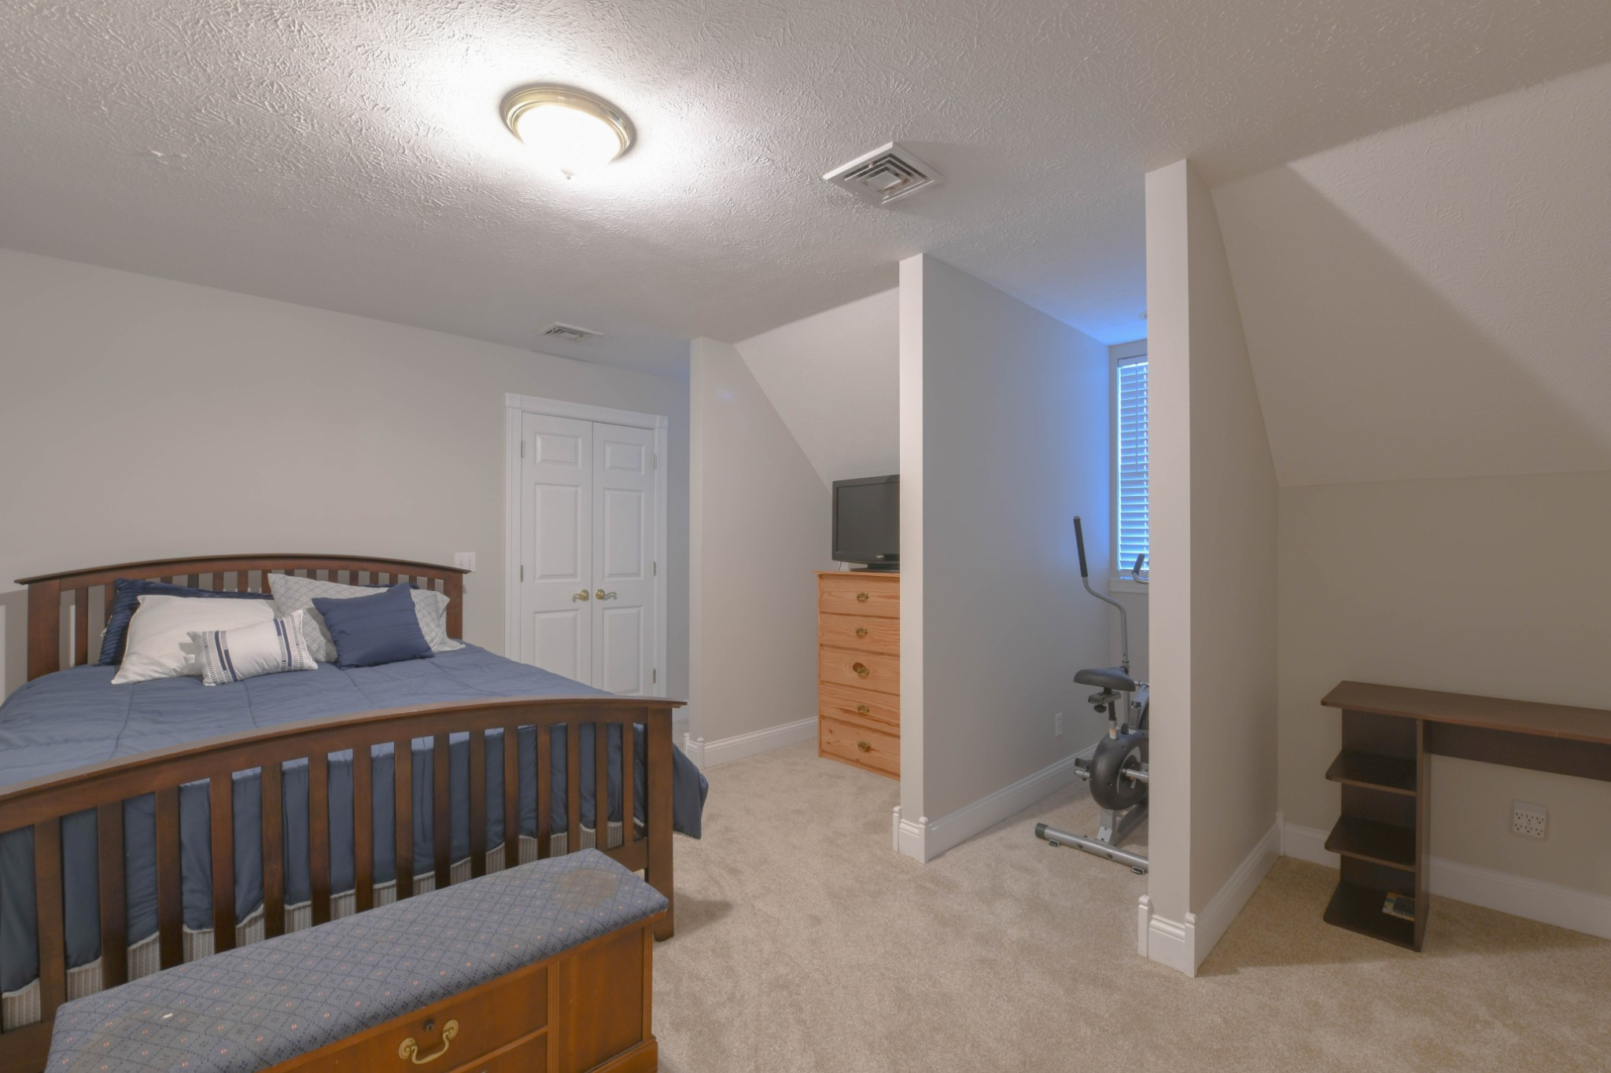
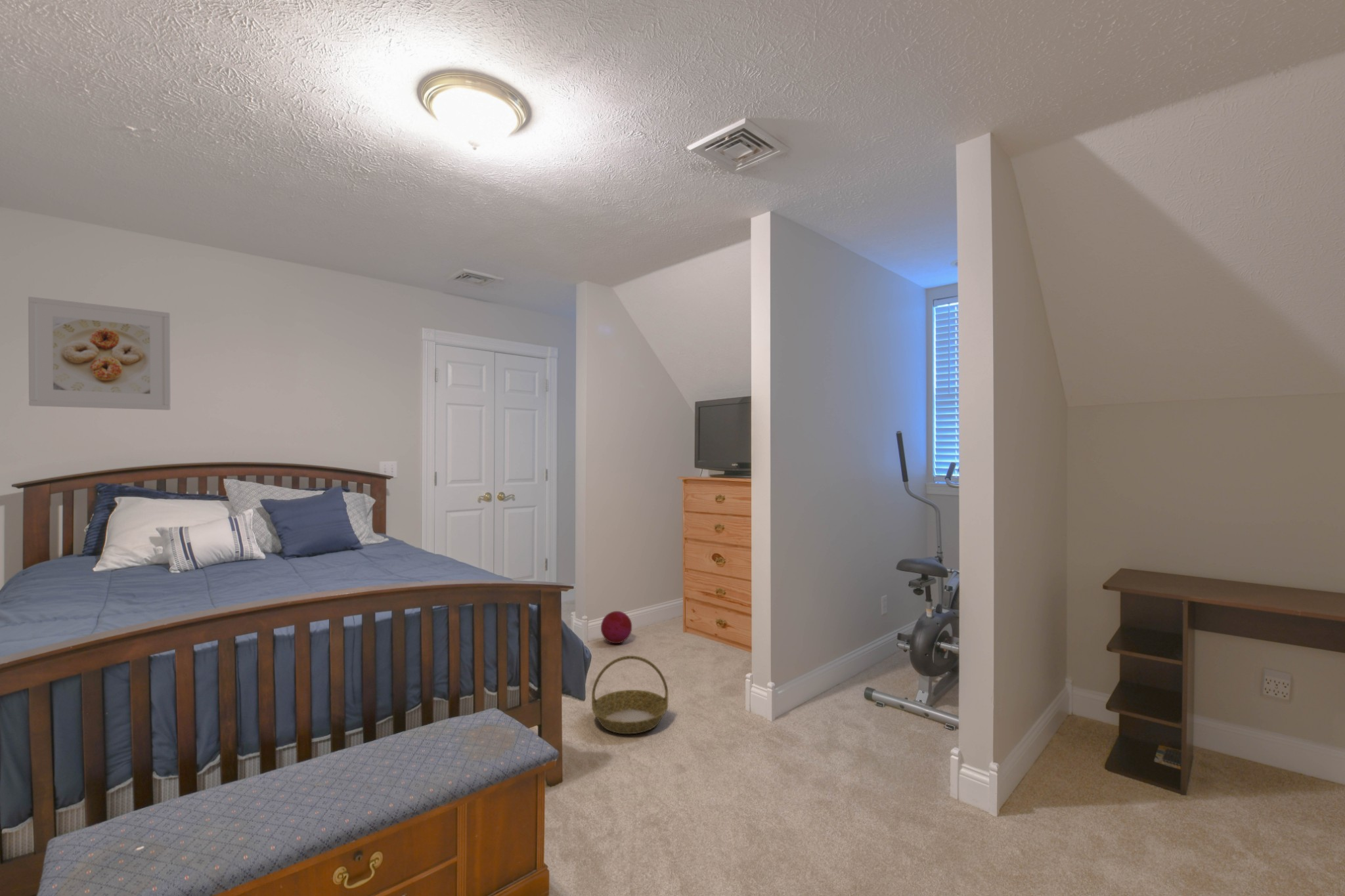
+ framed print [28,296,171,411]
+ ball [600,610,632,644]
+ basket [591,655,669,735]
